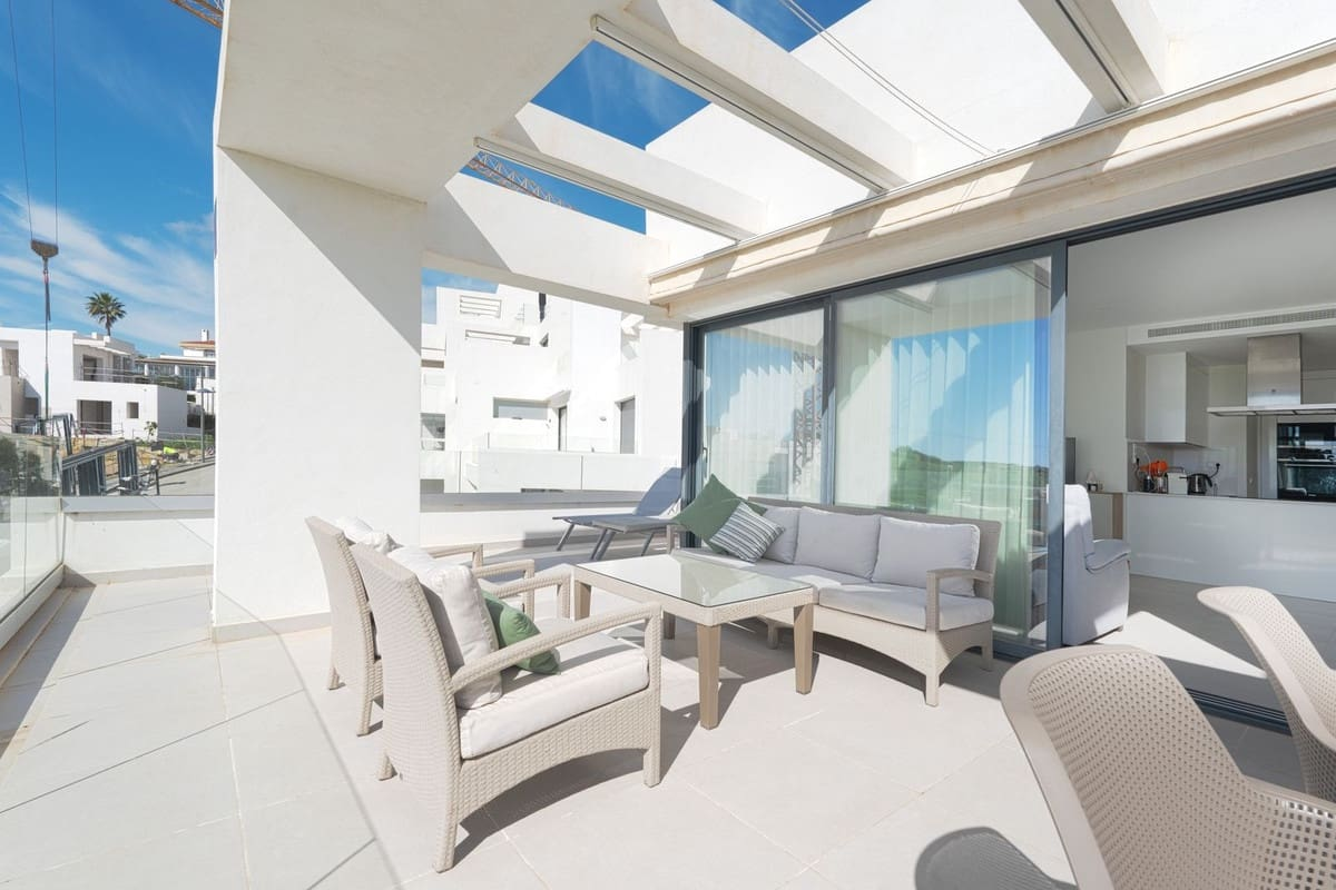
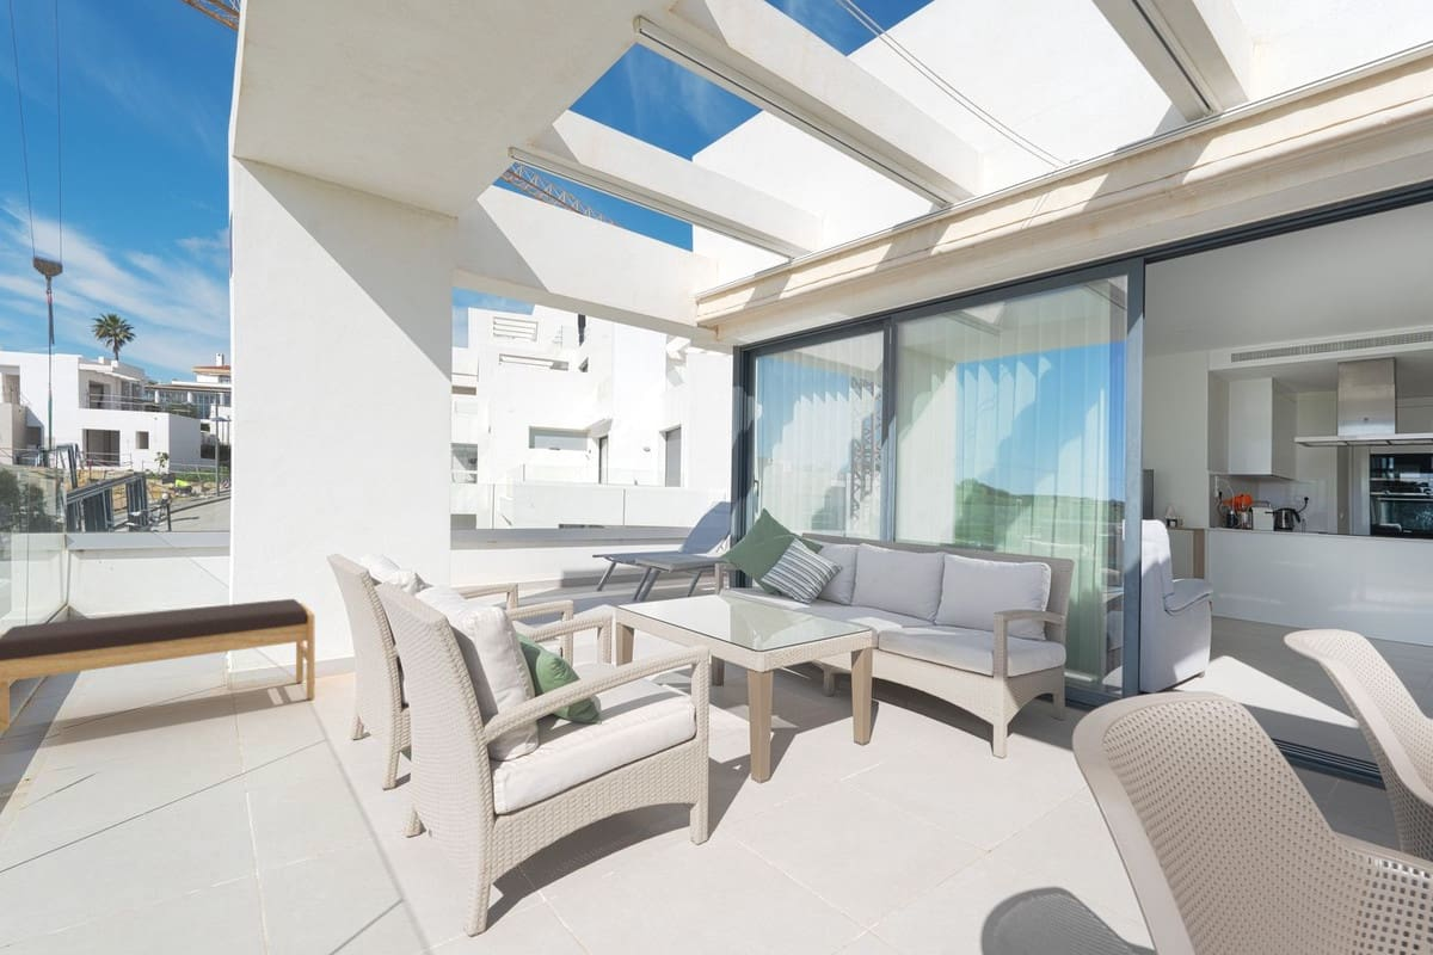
+ bench [0,598,316,732]
